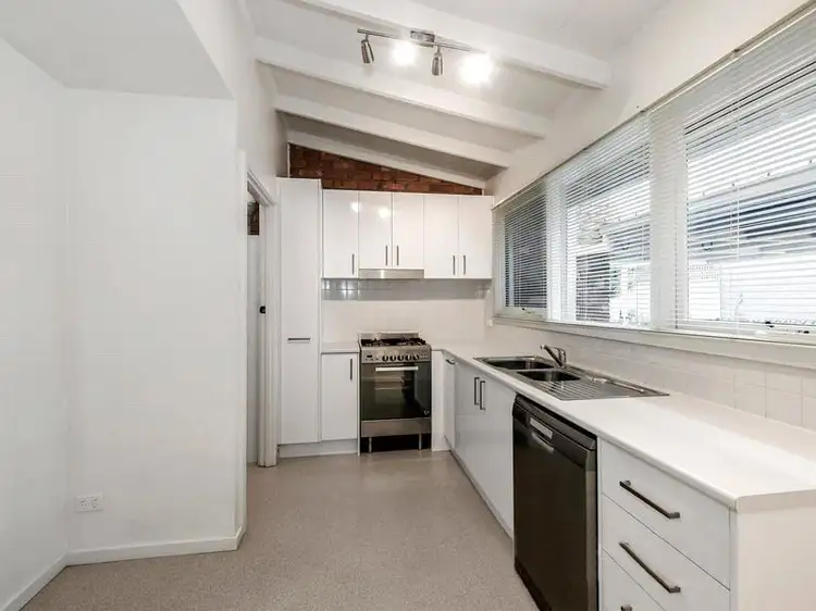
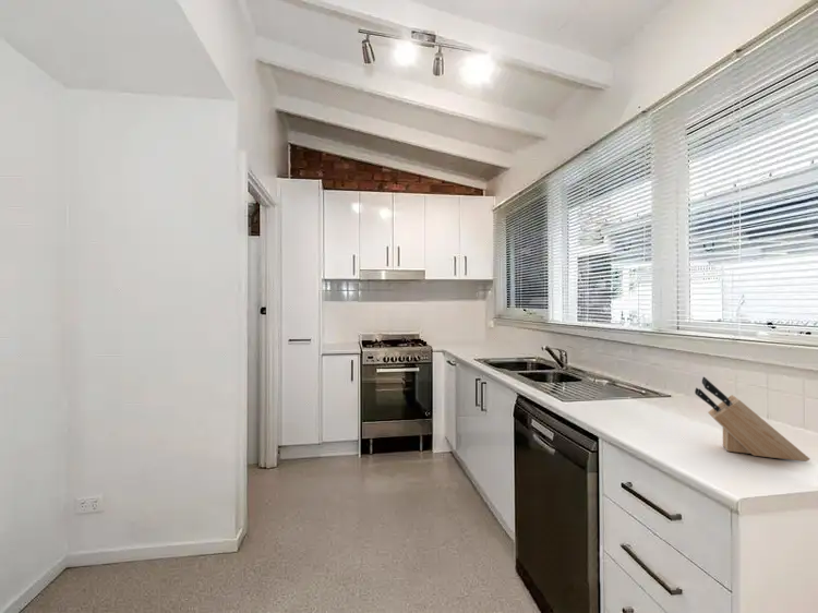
+ knife block [694,375,811,462]
